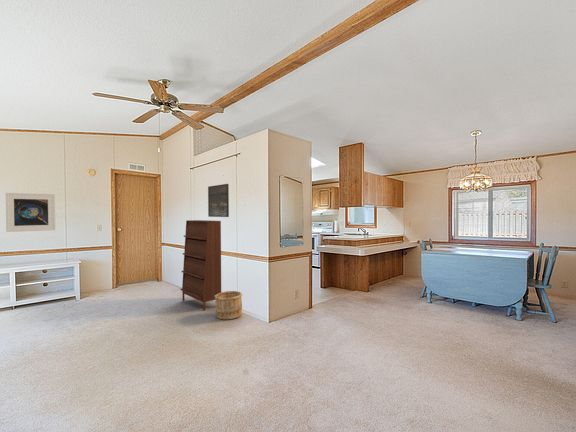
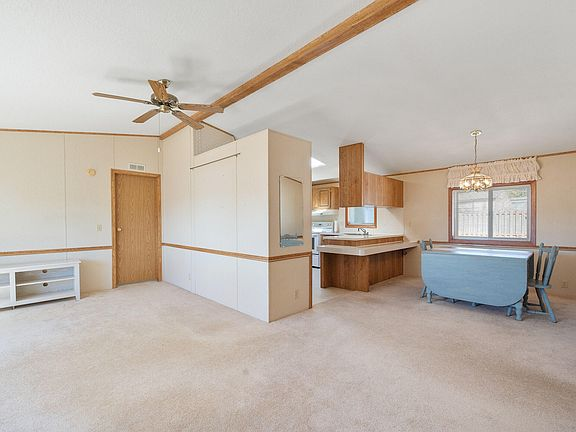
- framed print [207,183,230,218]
- wooden bucket [214,290,243,321]
- shoe cabinet [179,219,222,312]
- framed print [5,192,56,233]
